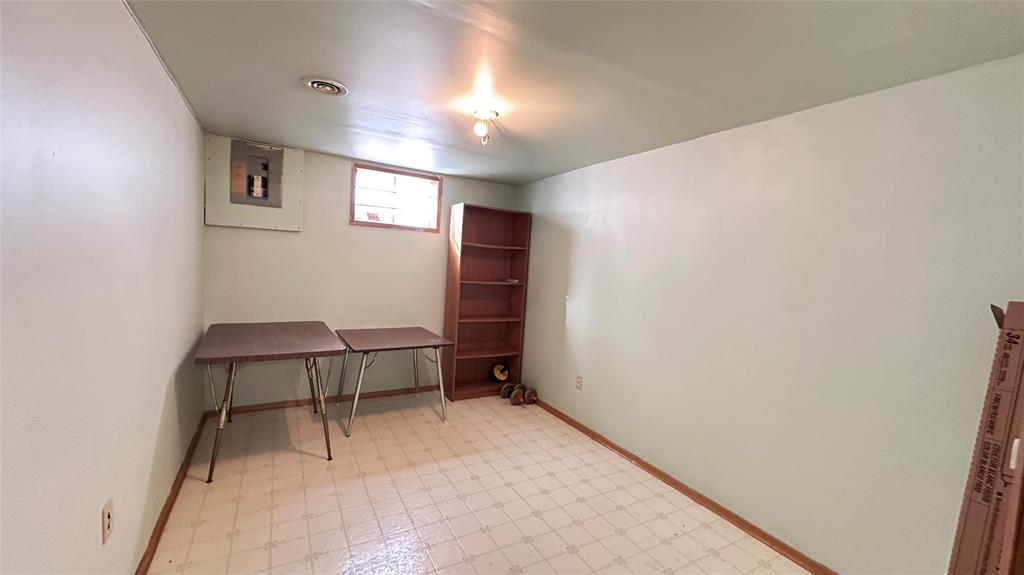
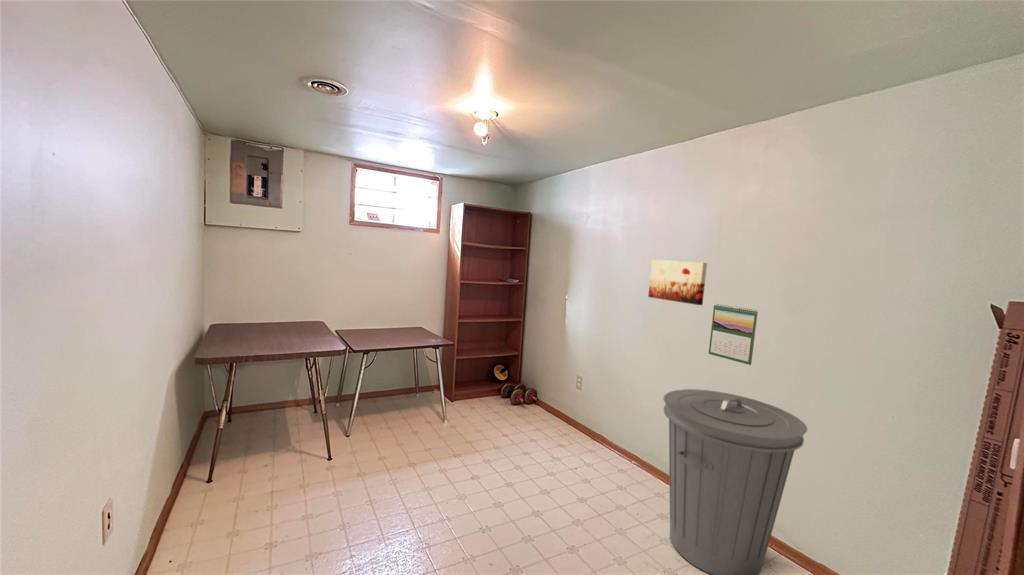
+ calendar [708,303,759,366]
+ trash can [662,388,808,575]
+ wall art [647,259,708,306]
